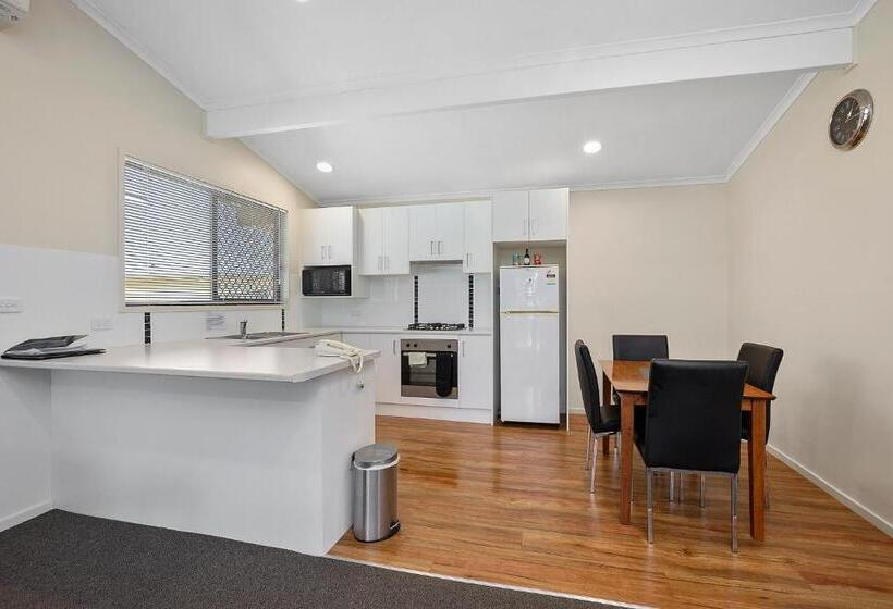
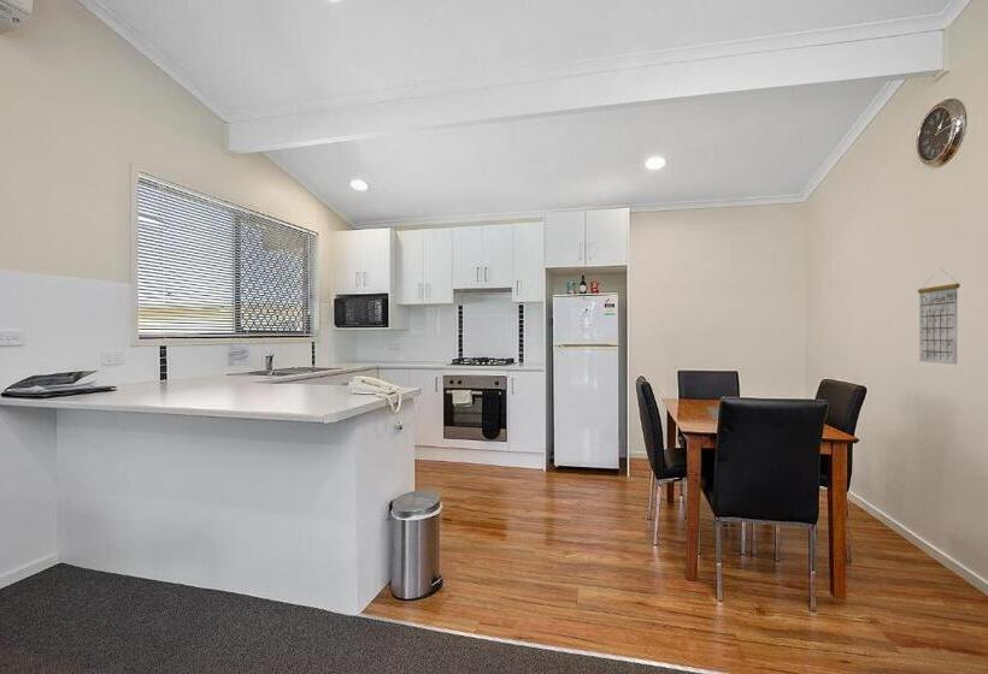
+ calendar [917,268,961,366]
